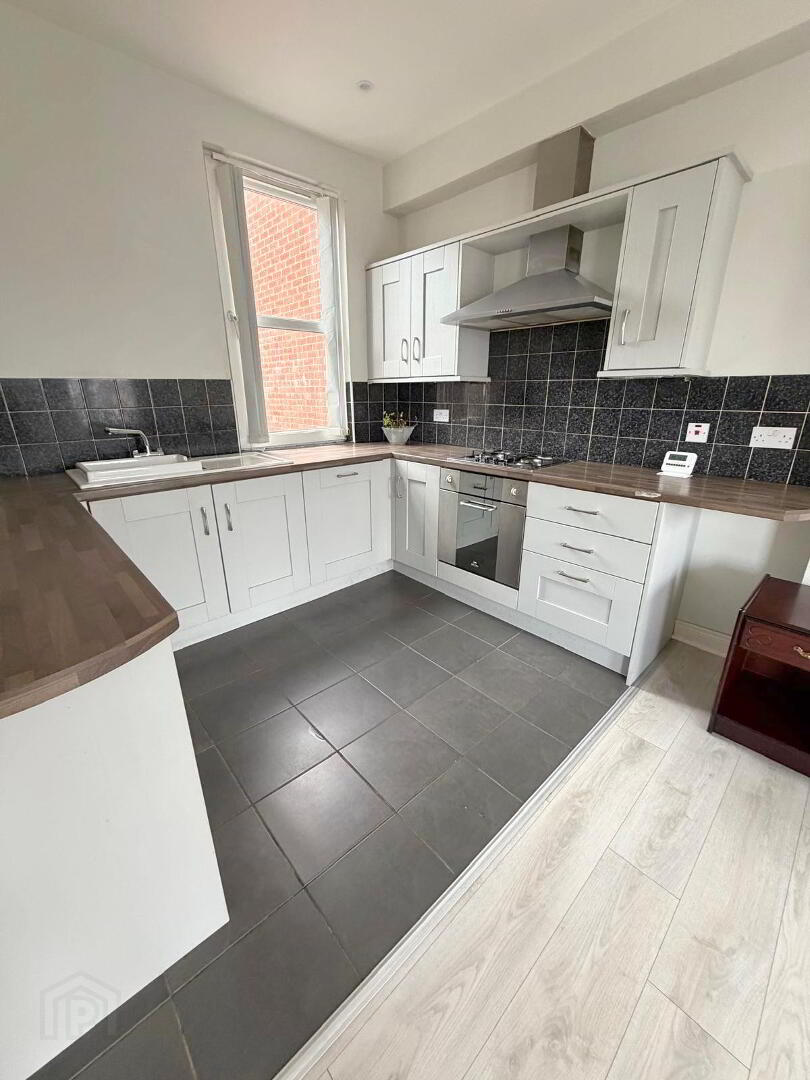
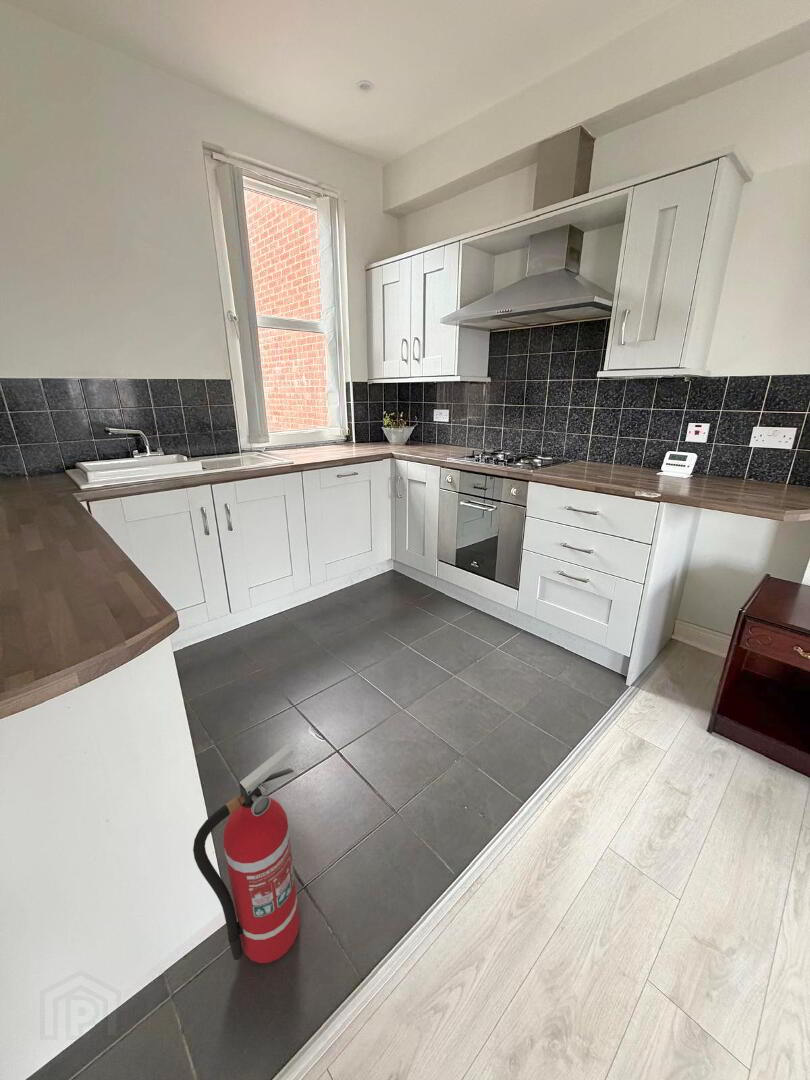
+ fire extinguisher [192,744,301,964]
